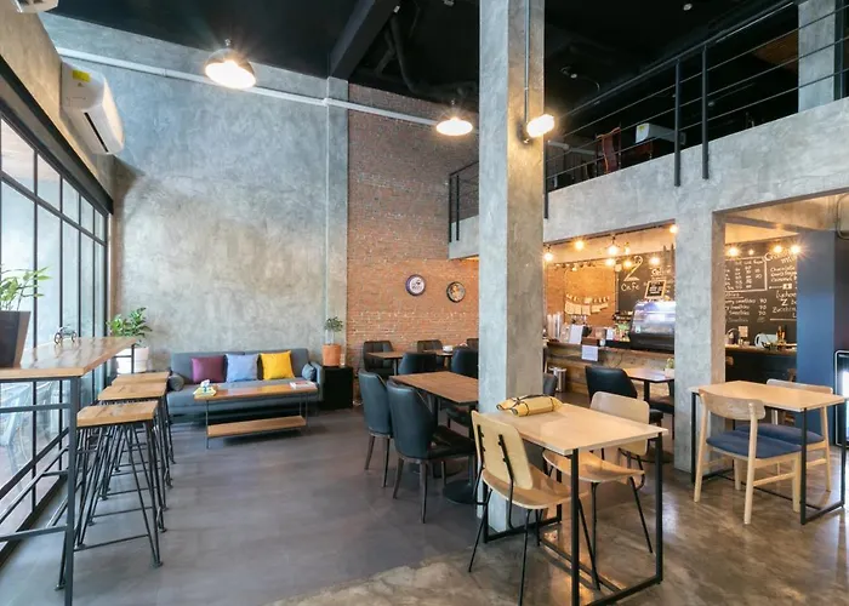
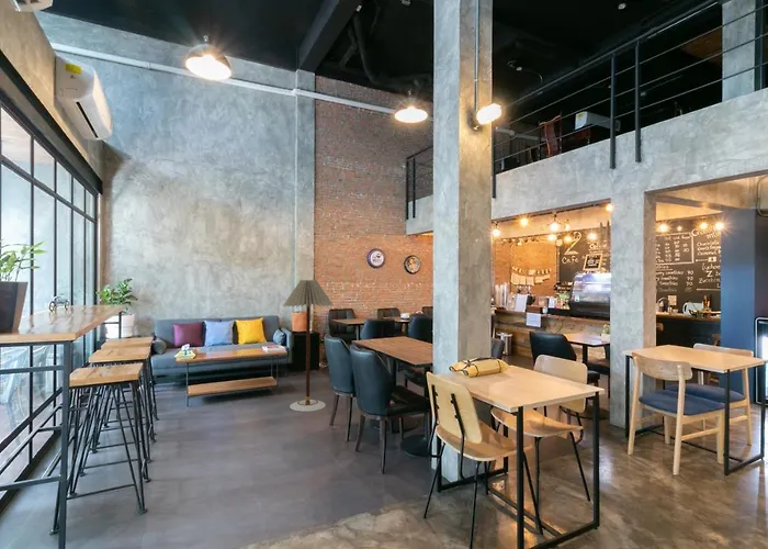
+ floor lamp [282,279,335,413]
